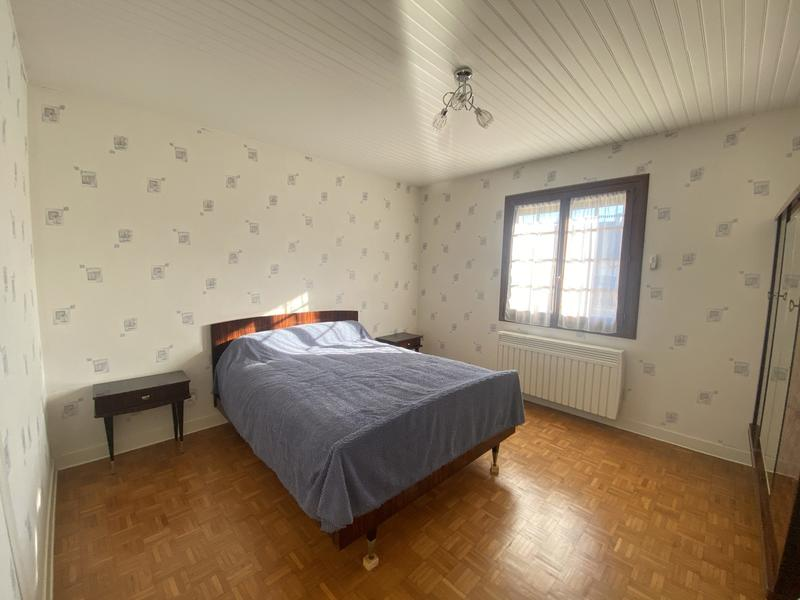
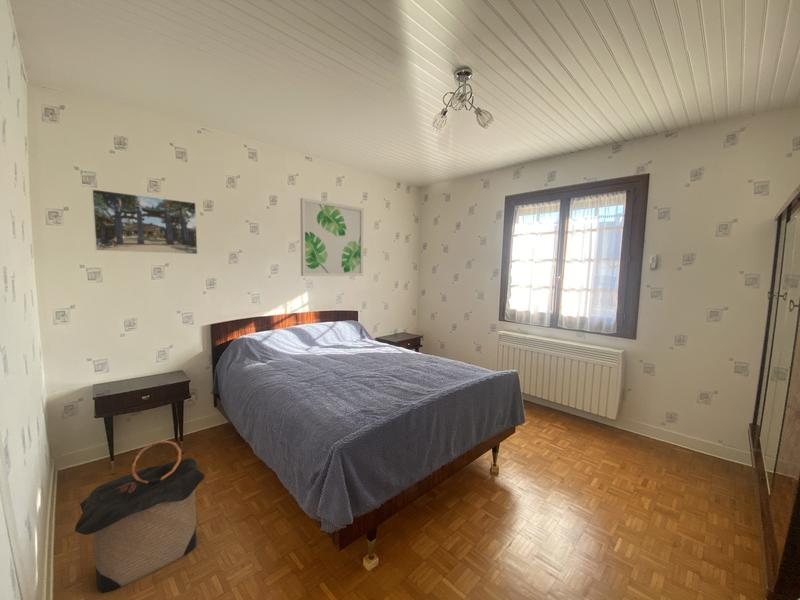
+ wall art [299,197,364,277]
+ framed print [91,188,199,255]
+ laundry hamper [74,439,206,594]
